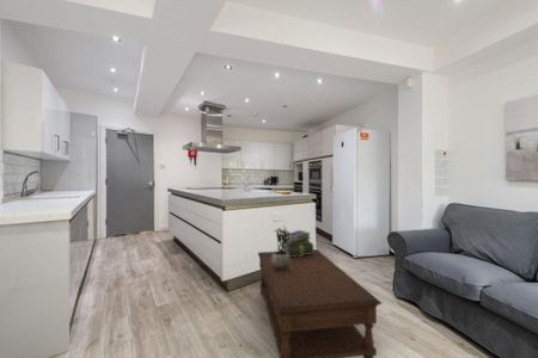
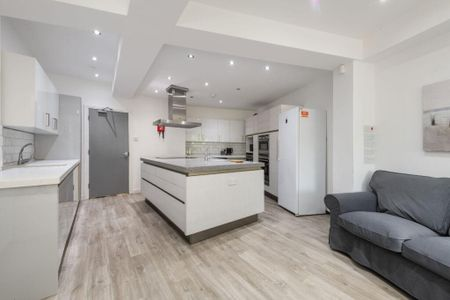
- stack of books [281,229,314,257]
- coffee table [257,248,383,358]
- potted plant [271,226,296,270]
